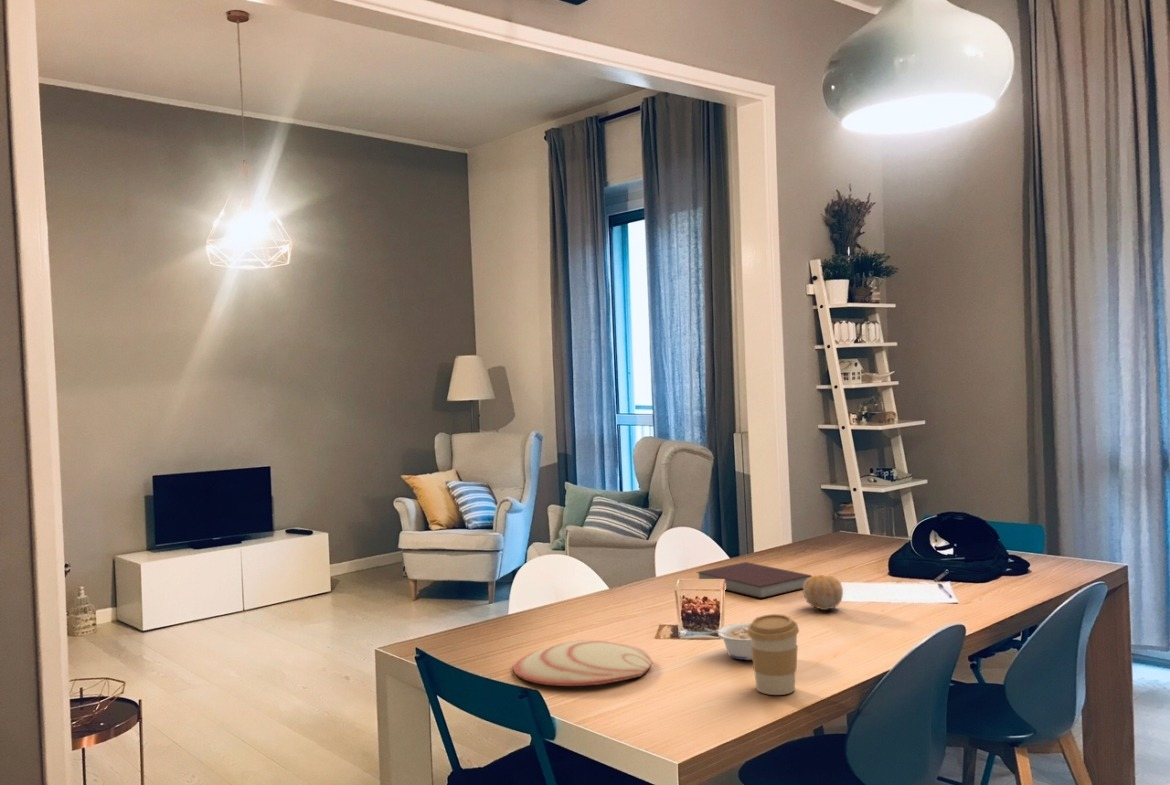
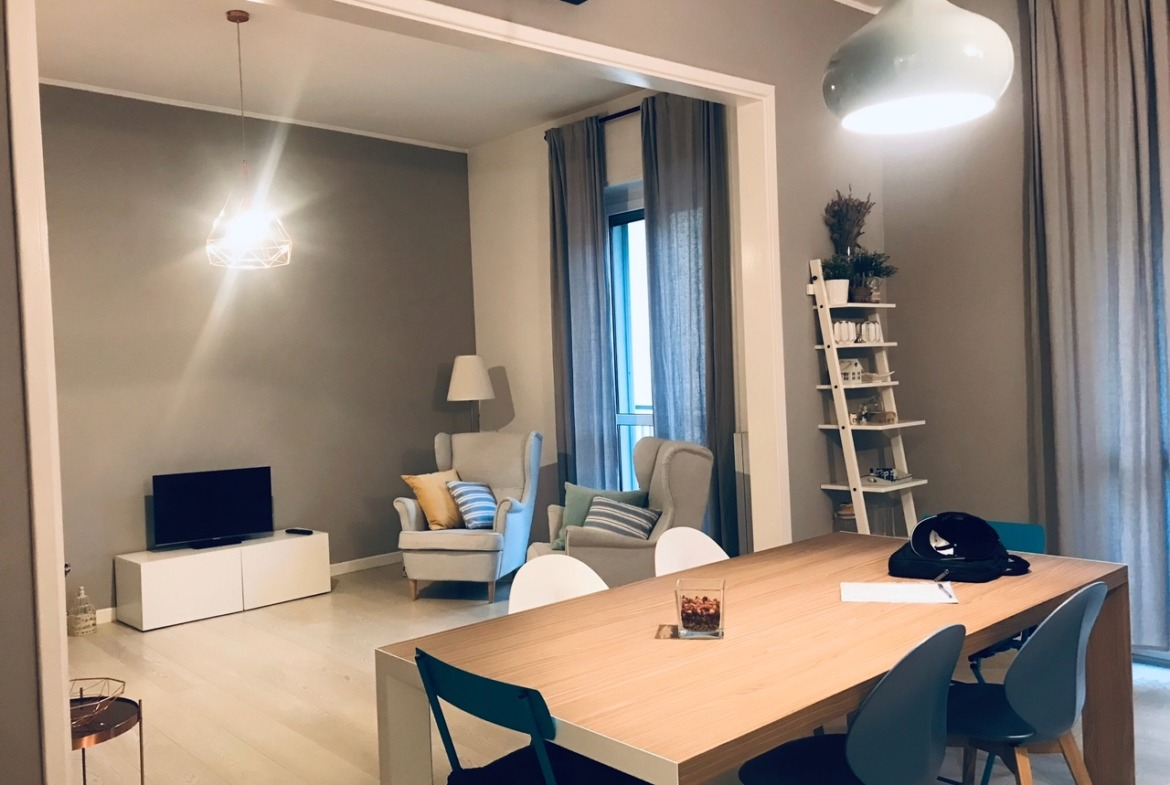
- legume [703,622,753,661]
- fruit [802,574,844,611]
- plate [513,639,653,687]
- coffee cup [748,613,800,696]
- notebook [695,561,812,599]
